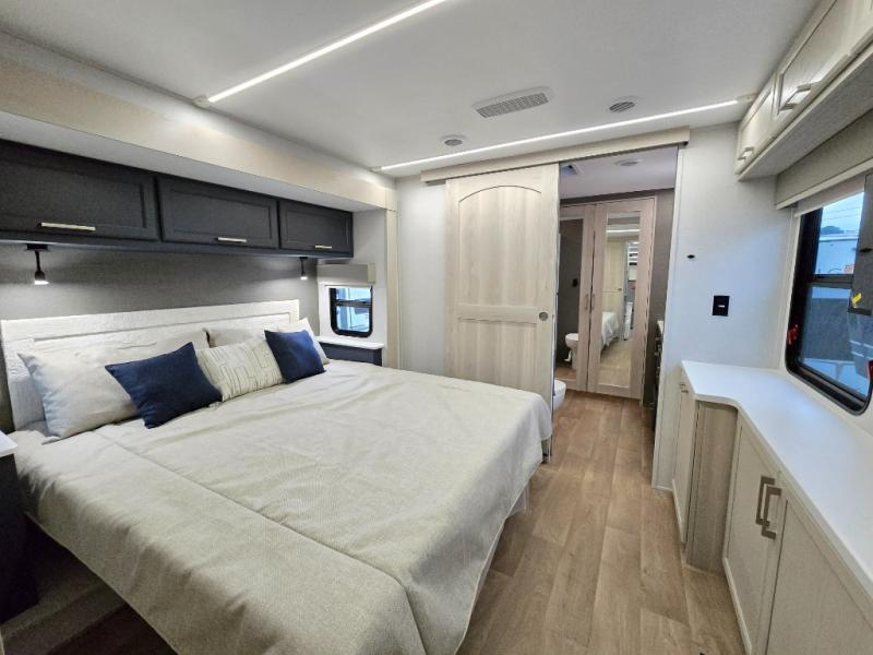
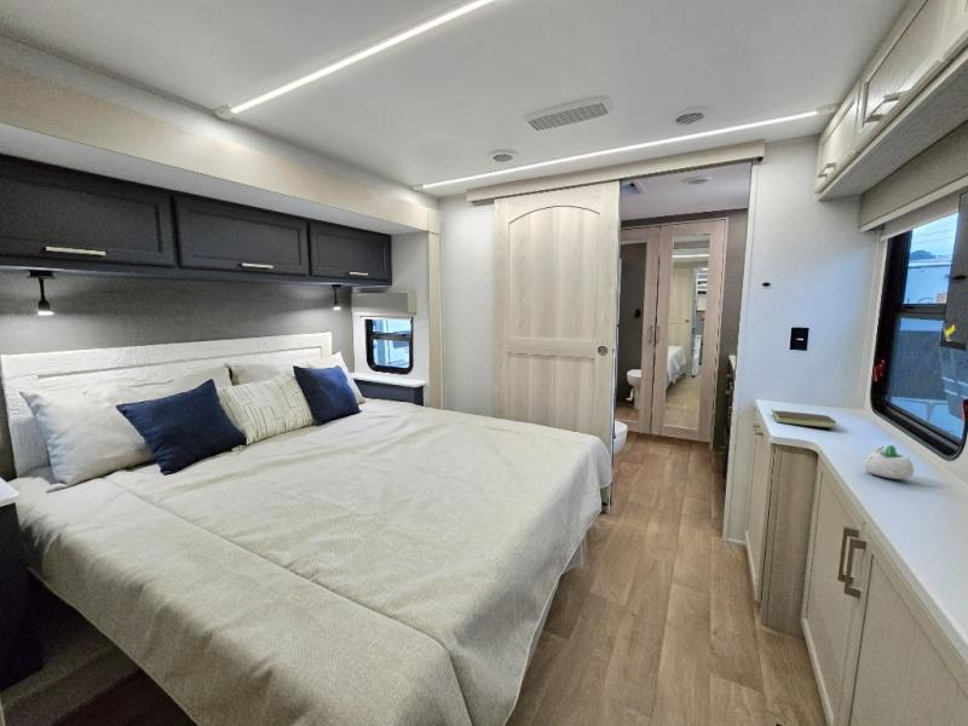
+ succulent planter [863,444,915,480]
+ book [770,408,837,430]
